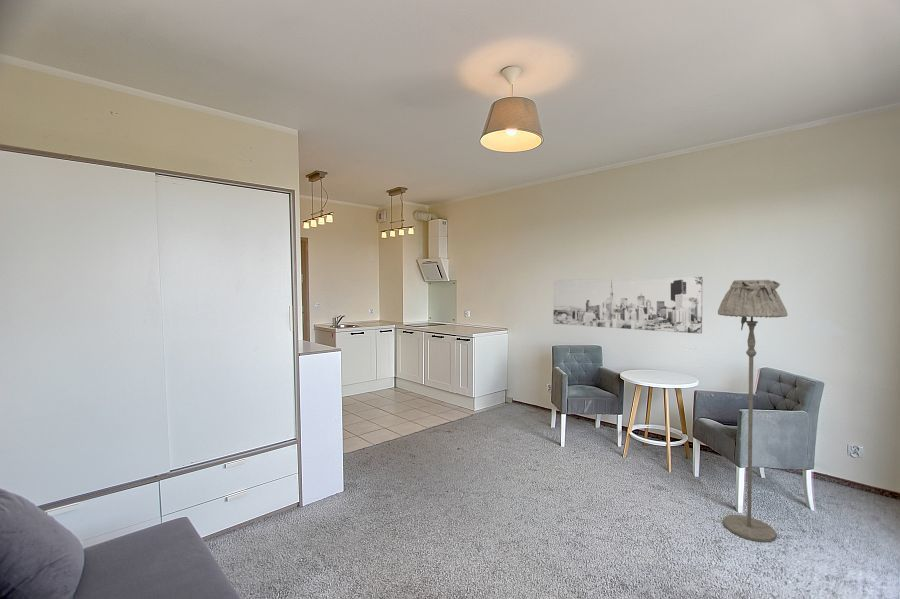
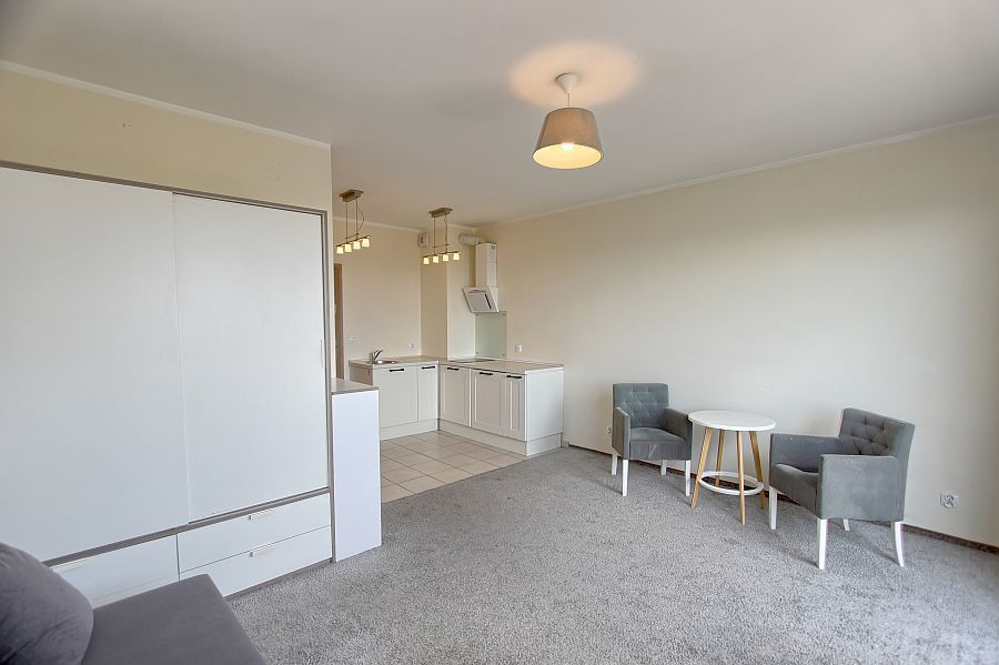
- floor lamp [717,279,789,543]
- wall art [552,276,704,335]
